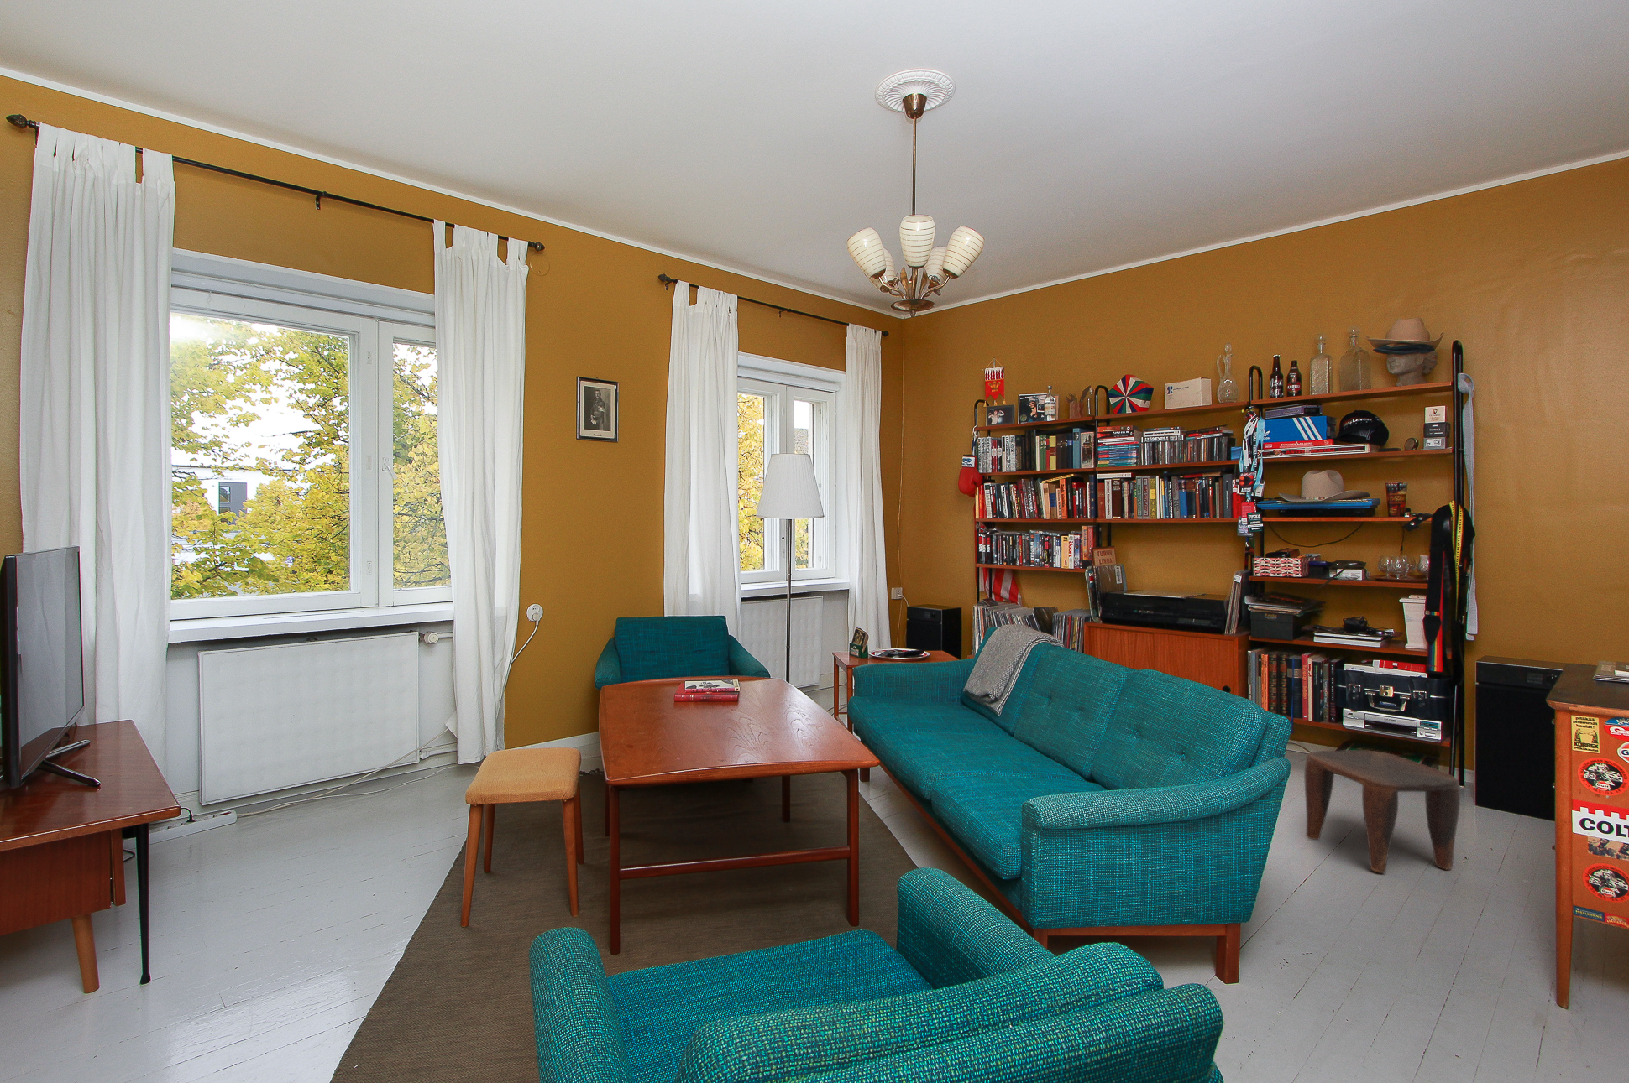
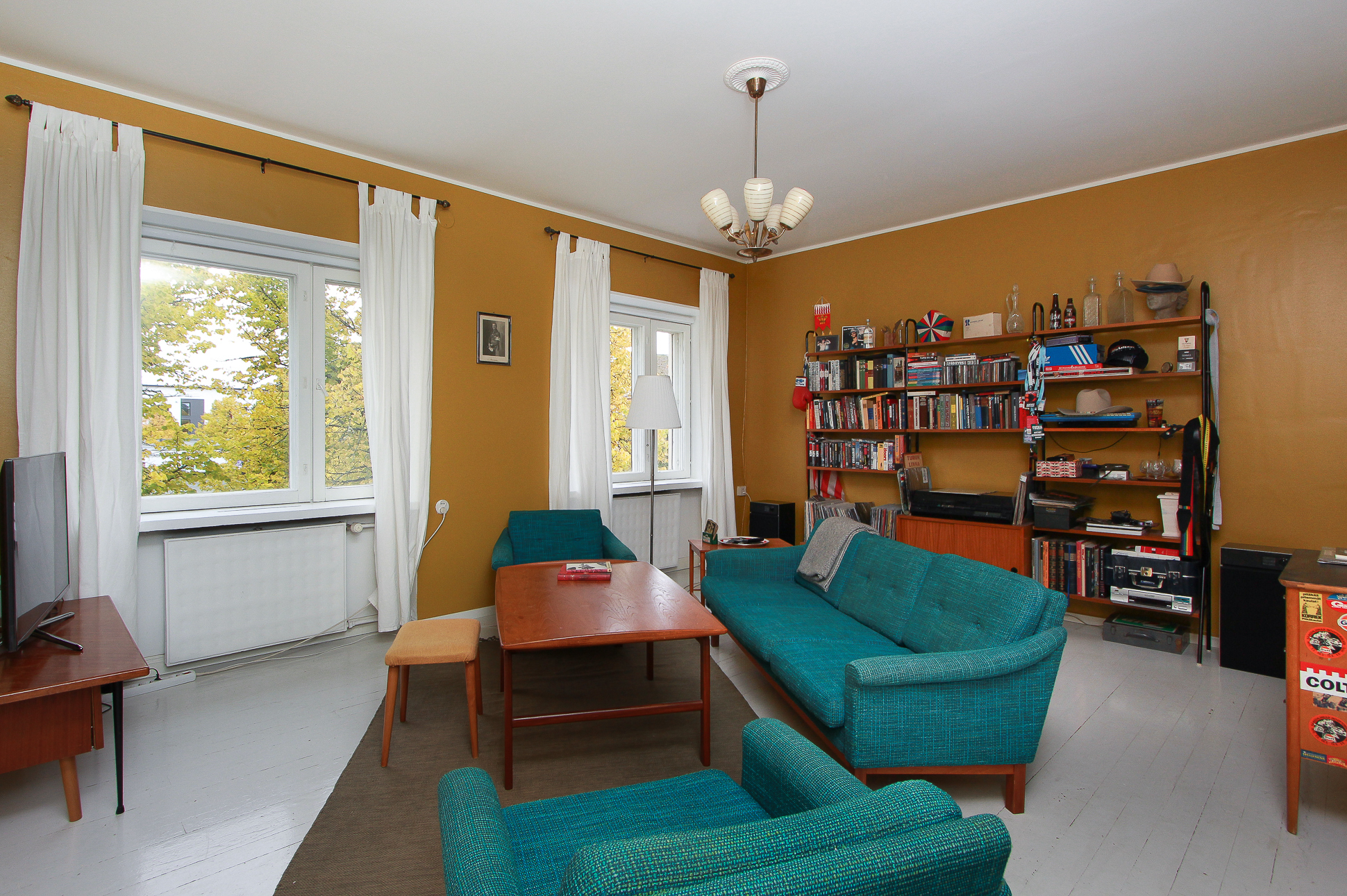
- stool [1304,749,1461,873]
